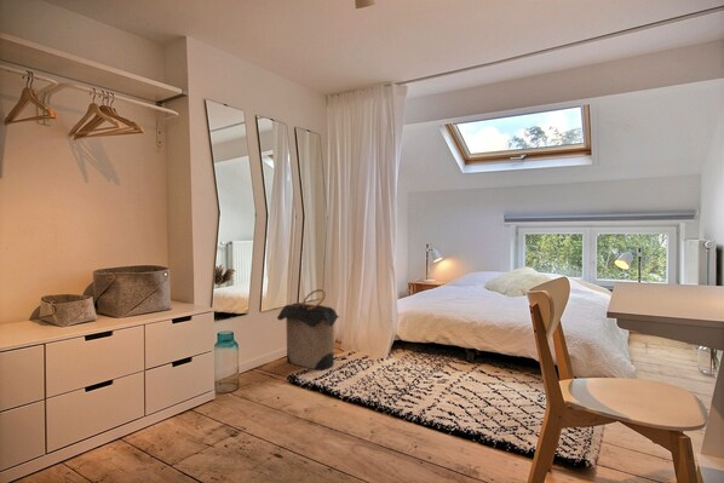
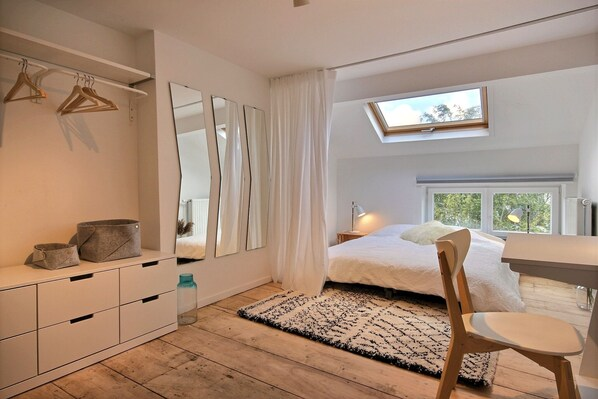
- laundry hamper [276,288,340,372]
